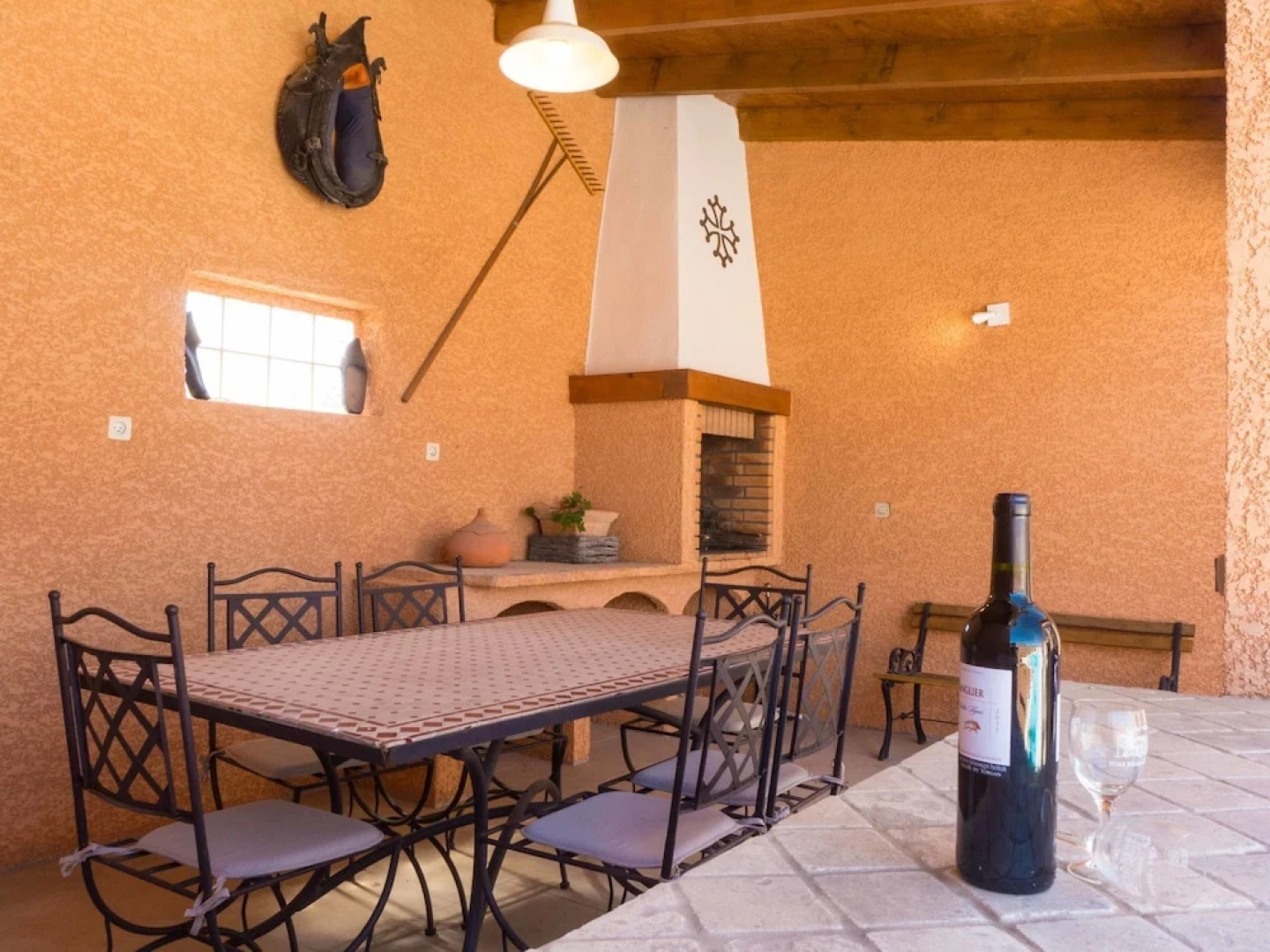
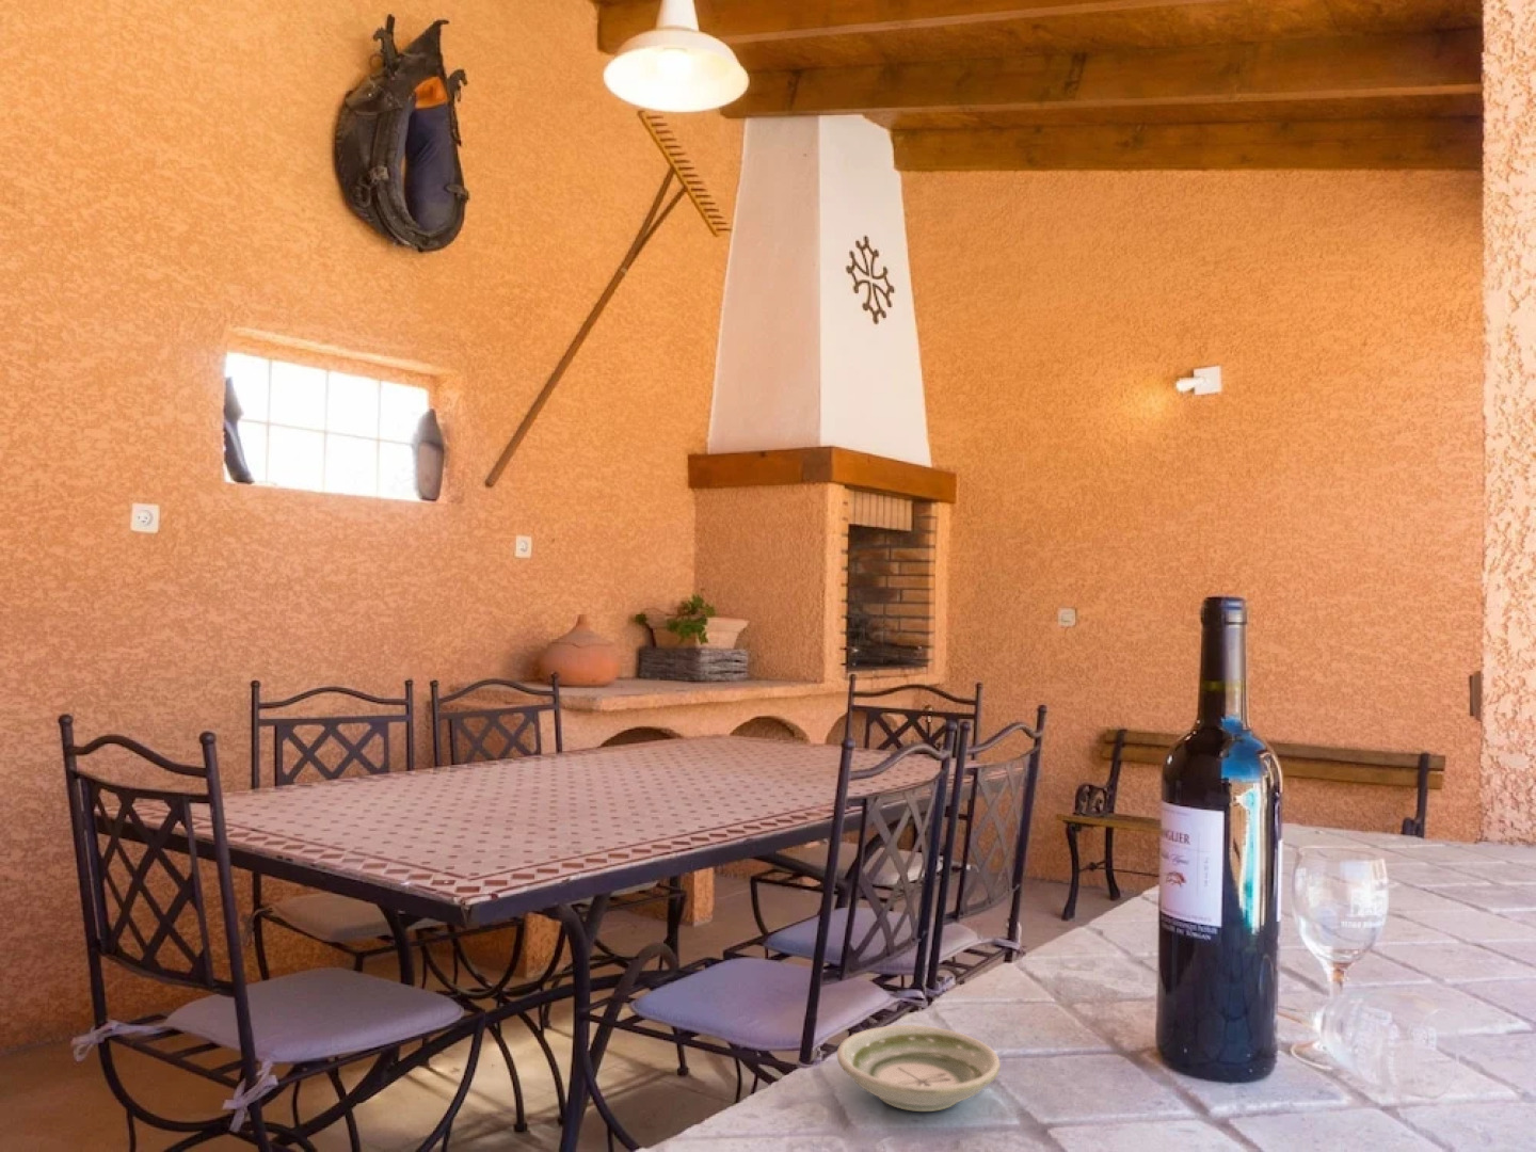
+ saucer [836,1024,1001,1112]
